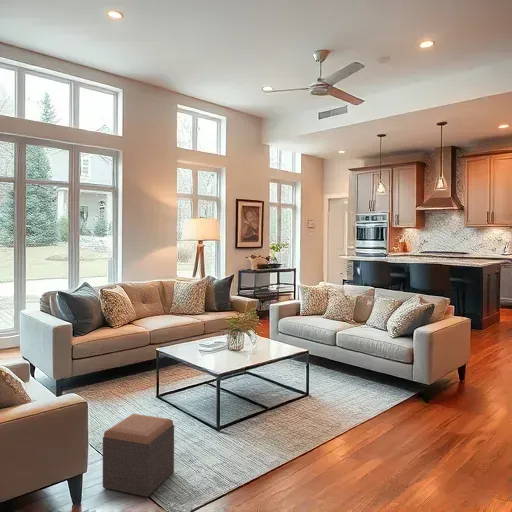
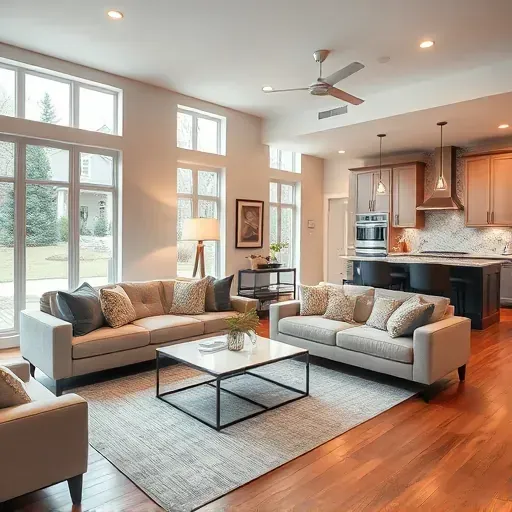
- footstool [102,413,175,498]
